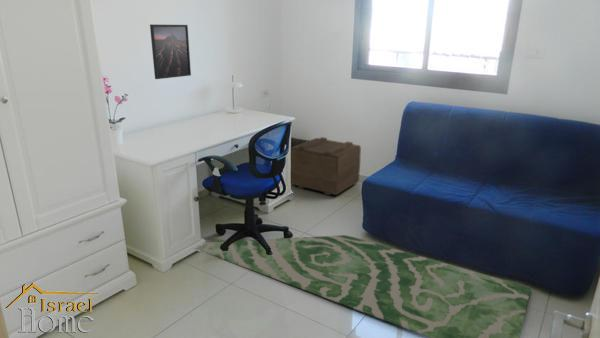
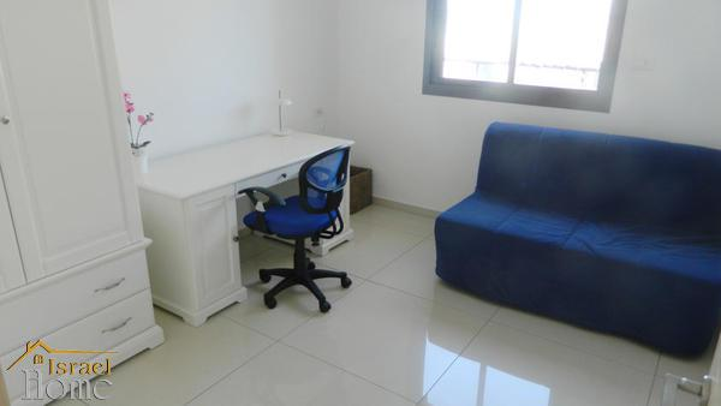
- wooden crate [290,136,362,196]
- rug [195,234,532,338]
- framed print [149,23,192,80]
